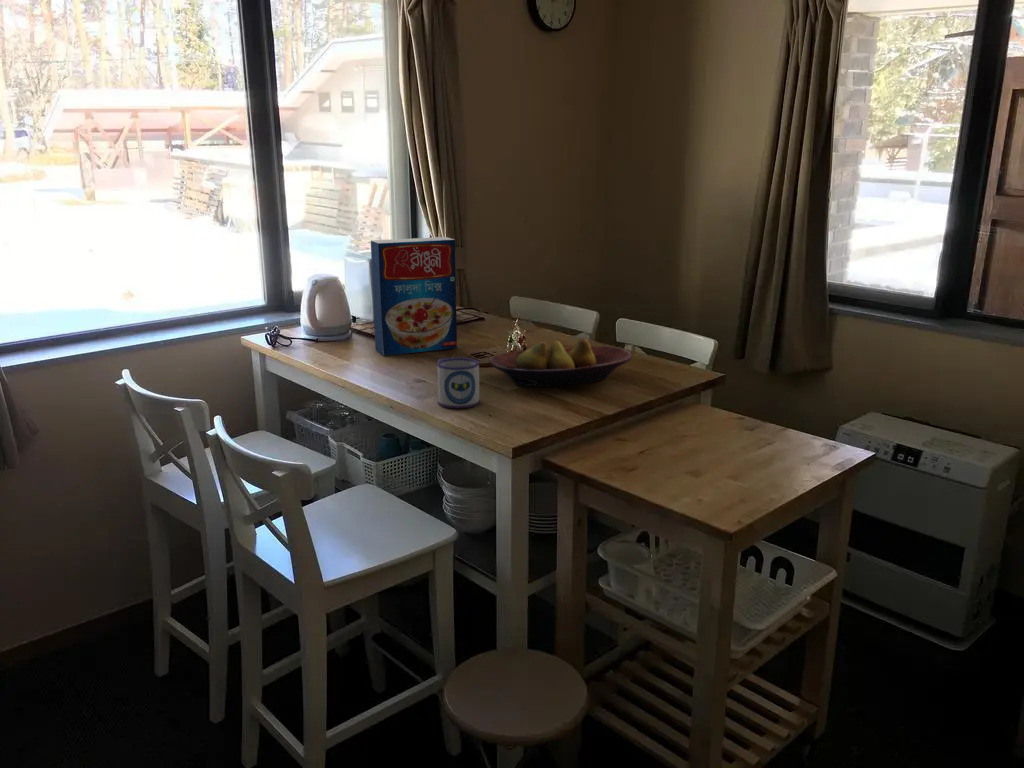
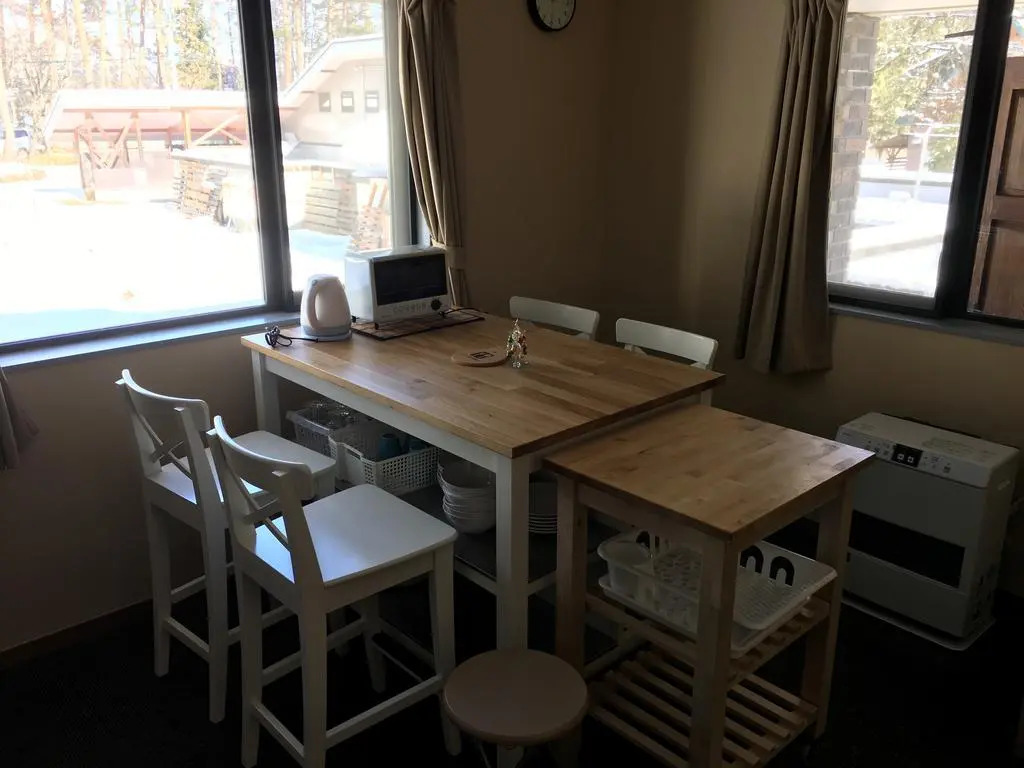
- cereal box [370,236,458,357]
- fruit bowl [488,338,633,388]
- mug [436,356,480,409]
